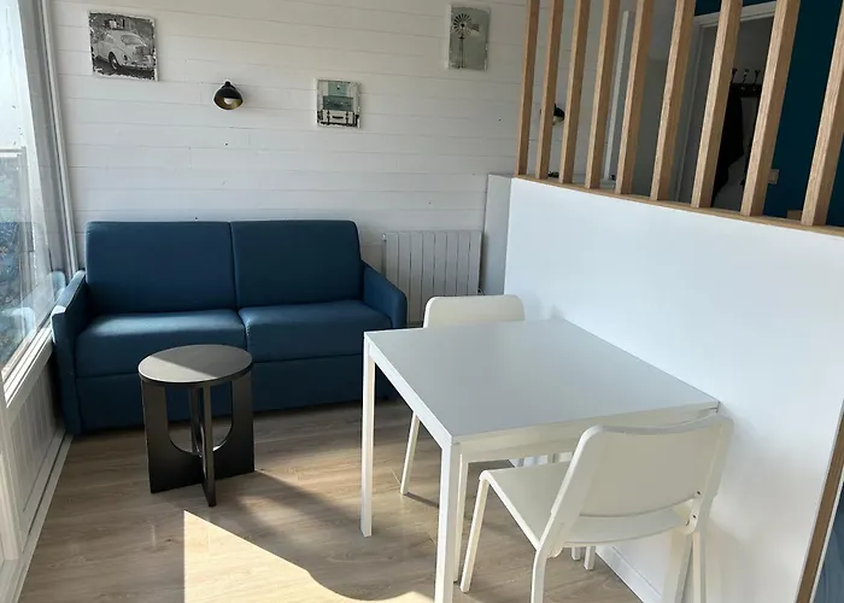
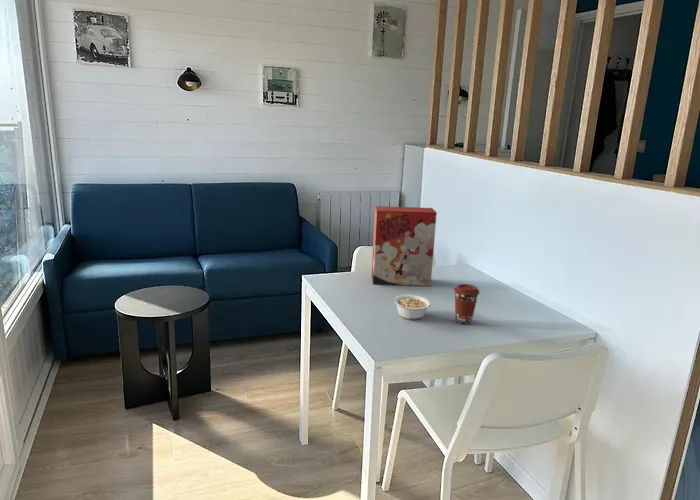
+ coffee cup [453,283,481,325]
+ cereal box [370,205,438,287]
+ legume [393,293,431,321]
